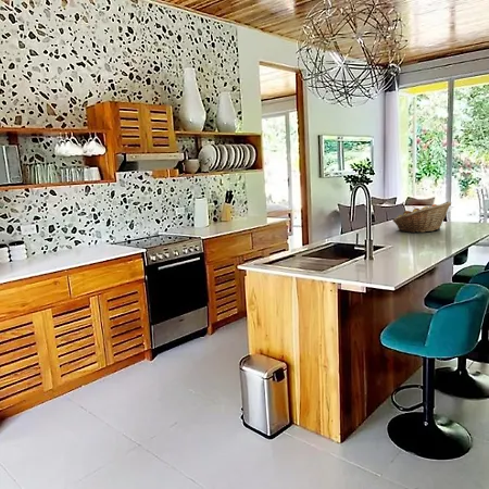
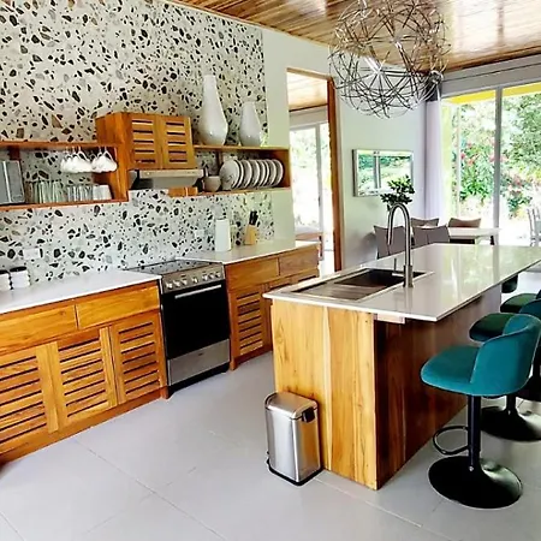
- fruit basket [391,201,452,234]
